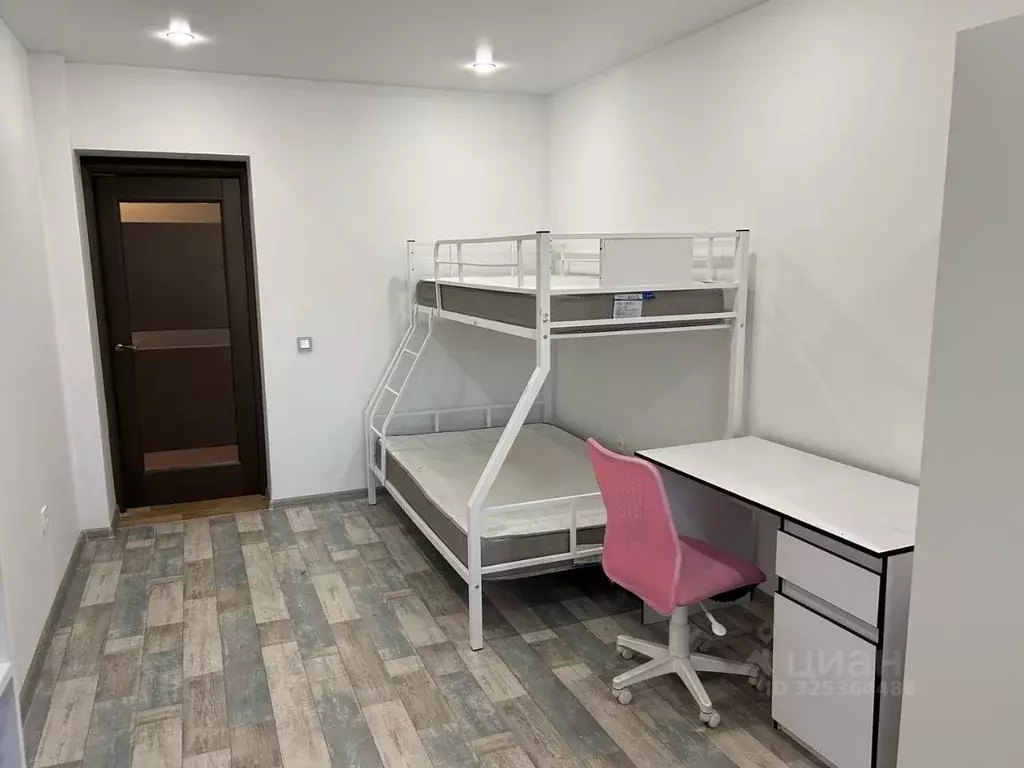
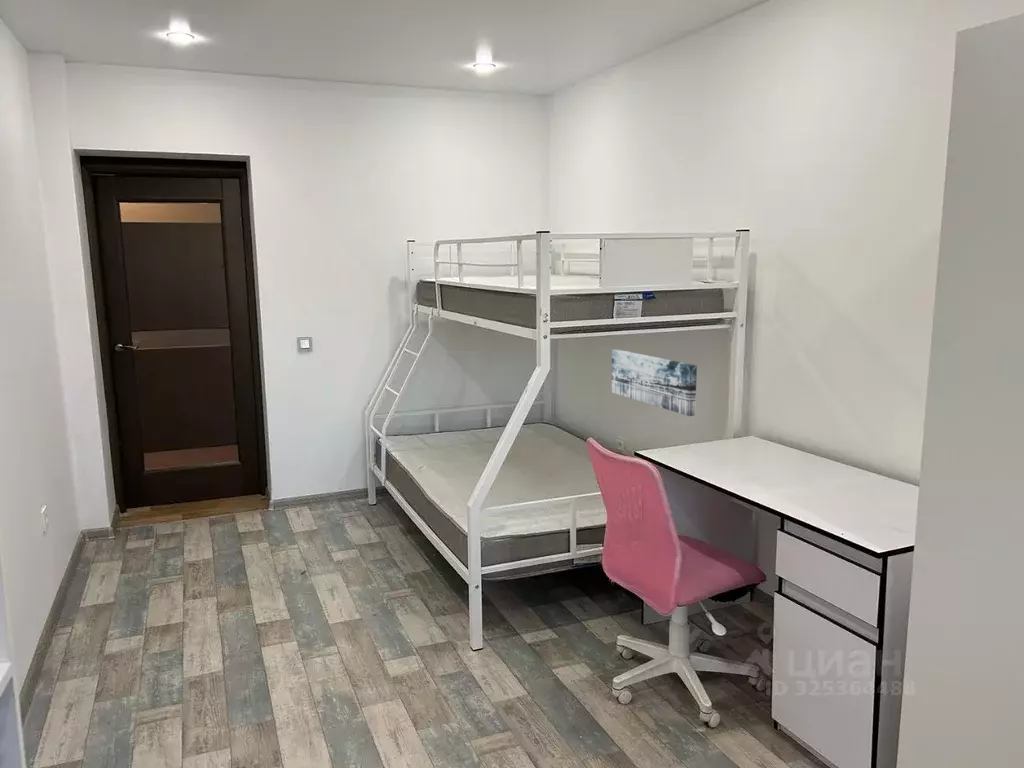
+ wall art [611,348,698,417]
